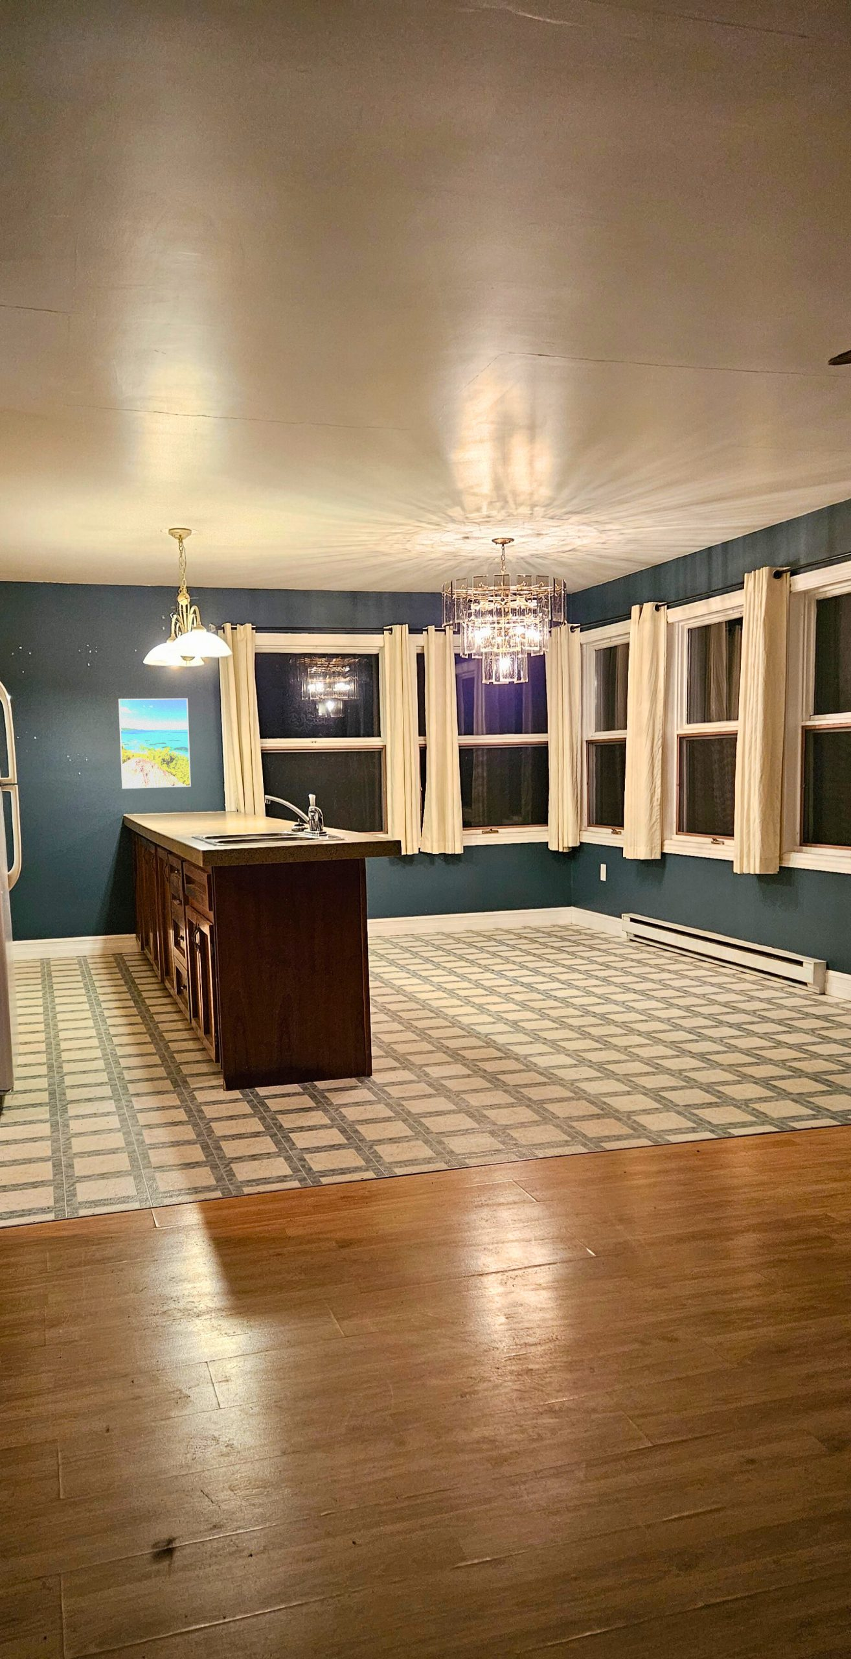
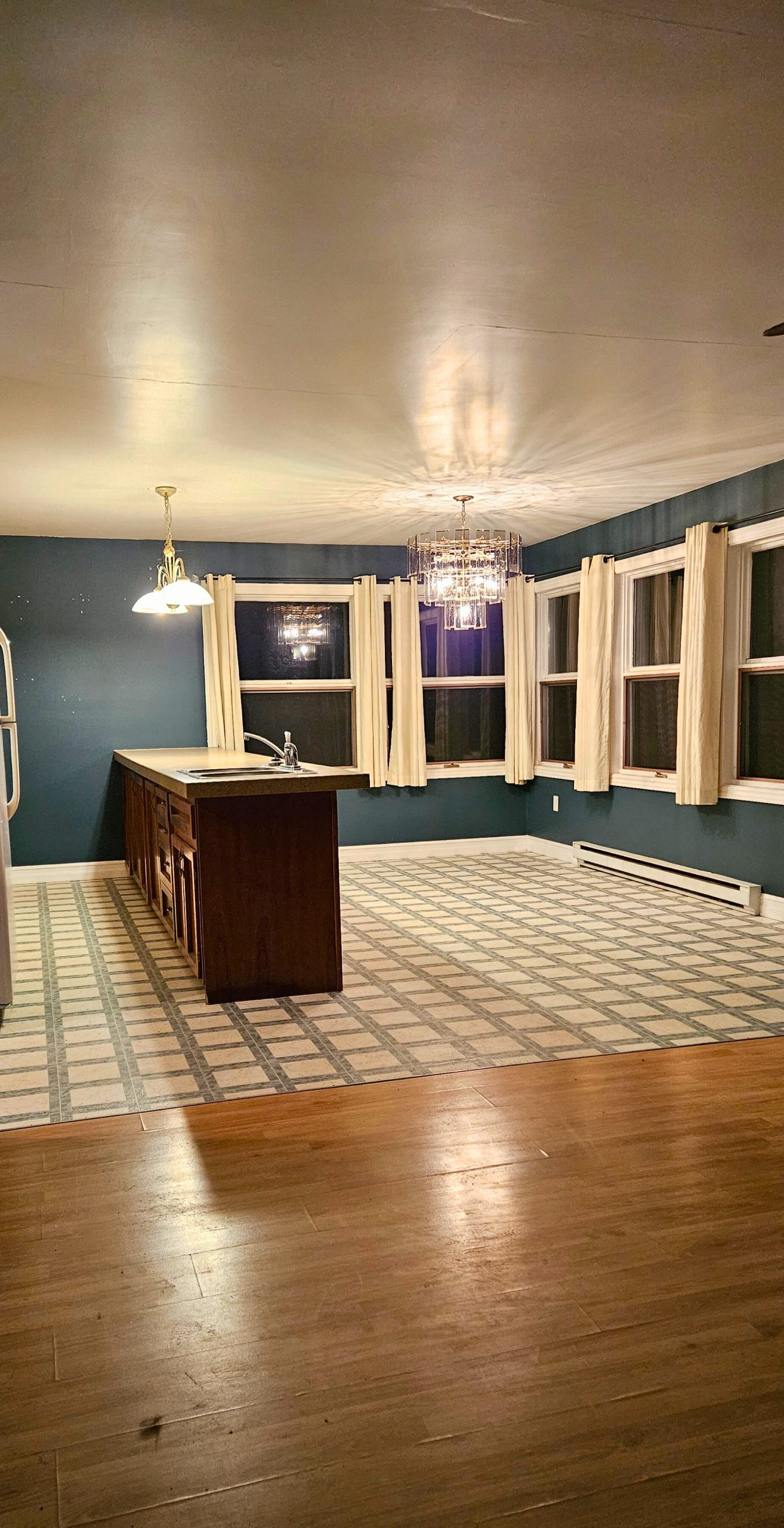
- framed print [118,698,192,789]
